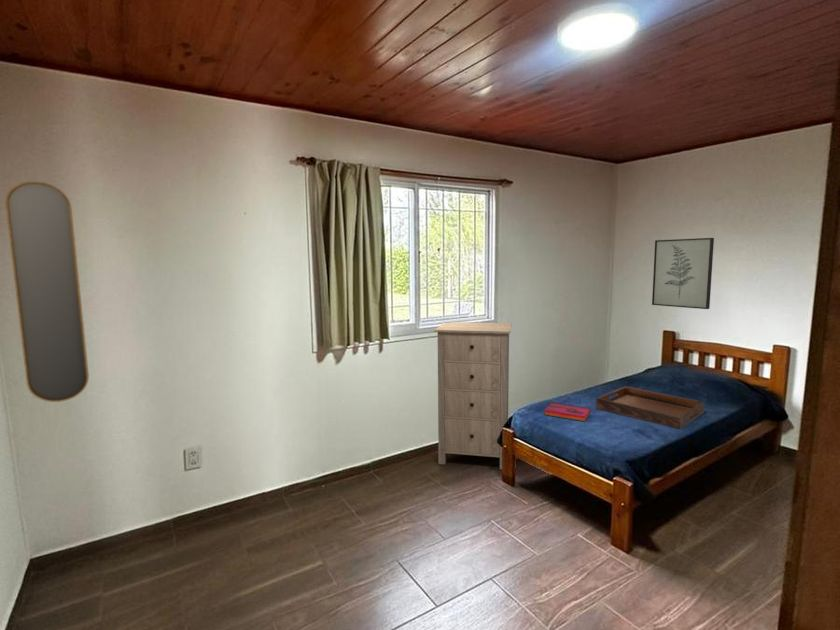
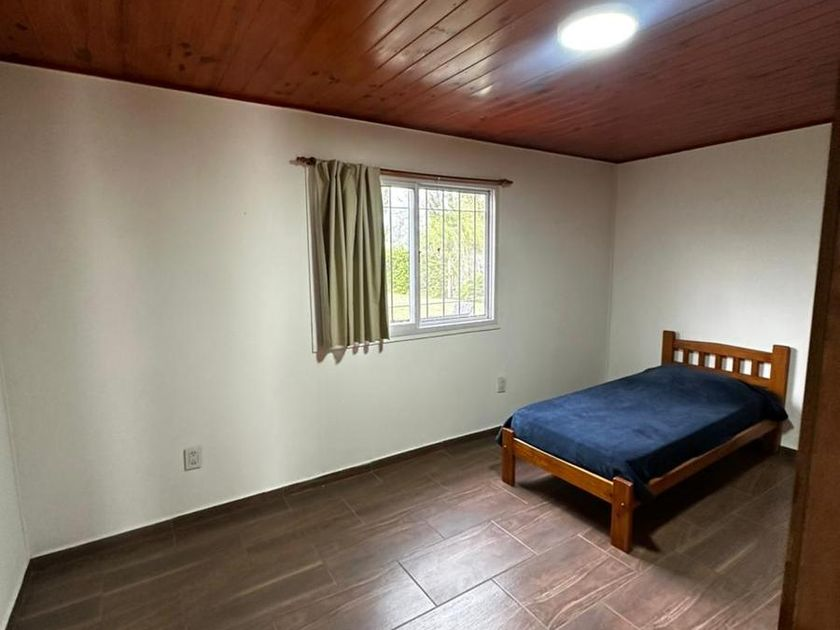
- serving tray [595,385,705,430]
- home mirror [4,180,90,403]
- hardback book [543,401,592,422]
- wall art [651,237,715,310]
- storage cabinet [433,321,512,471]
